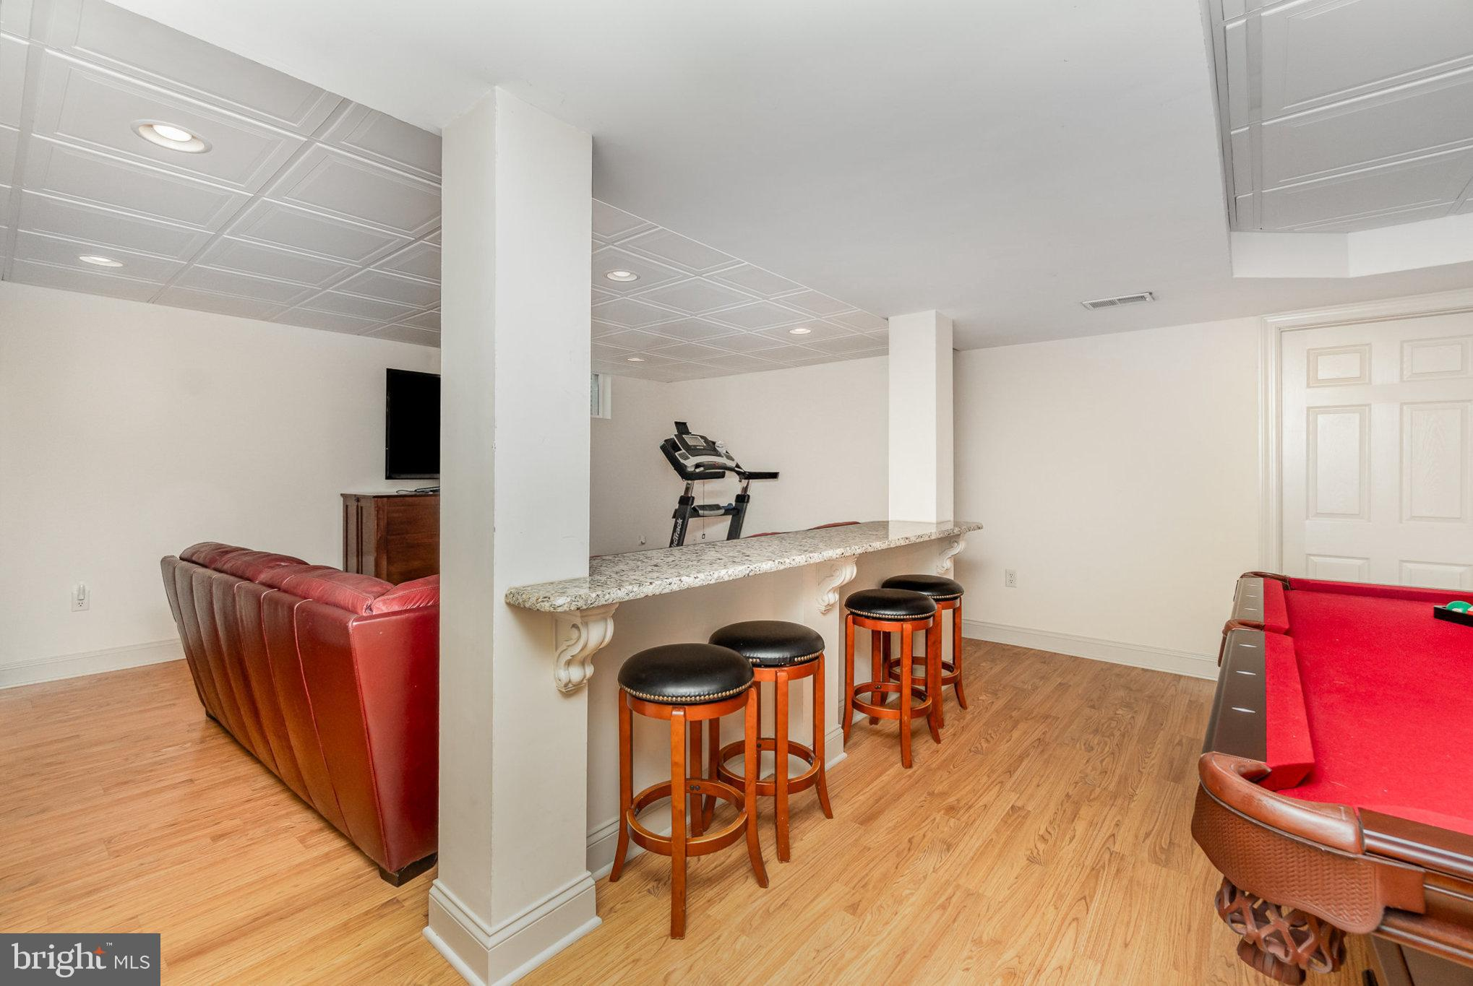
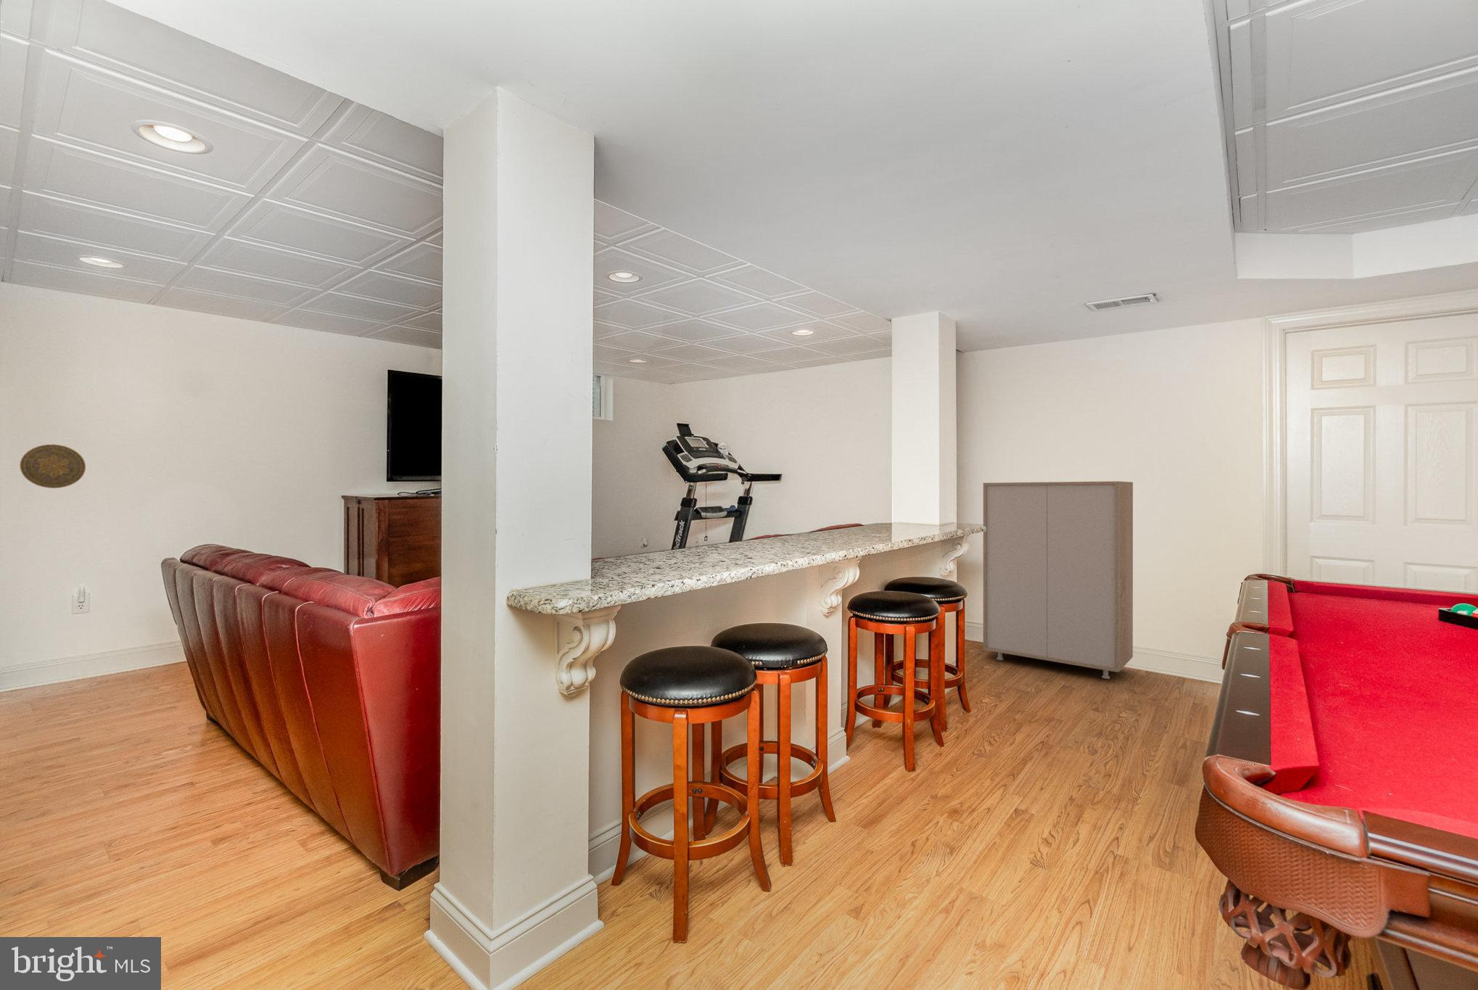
+ storage cabinet [983,481,1133,680]
+ decorative plate [20,444,86,488]
